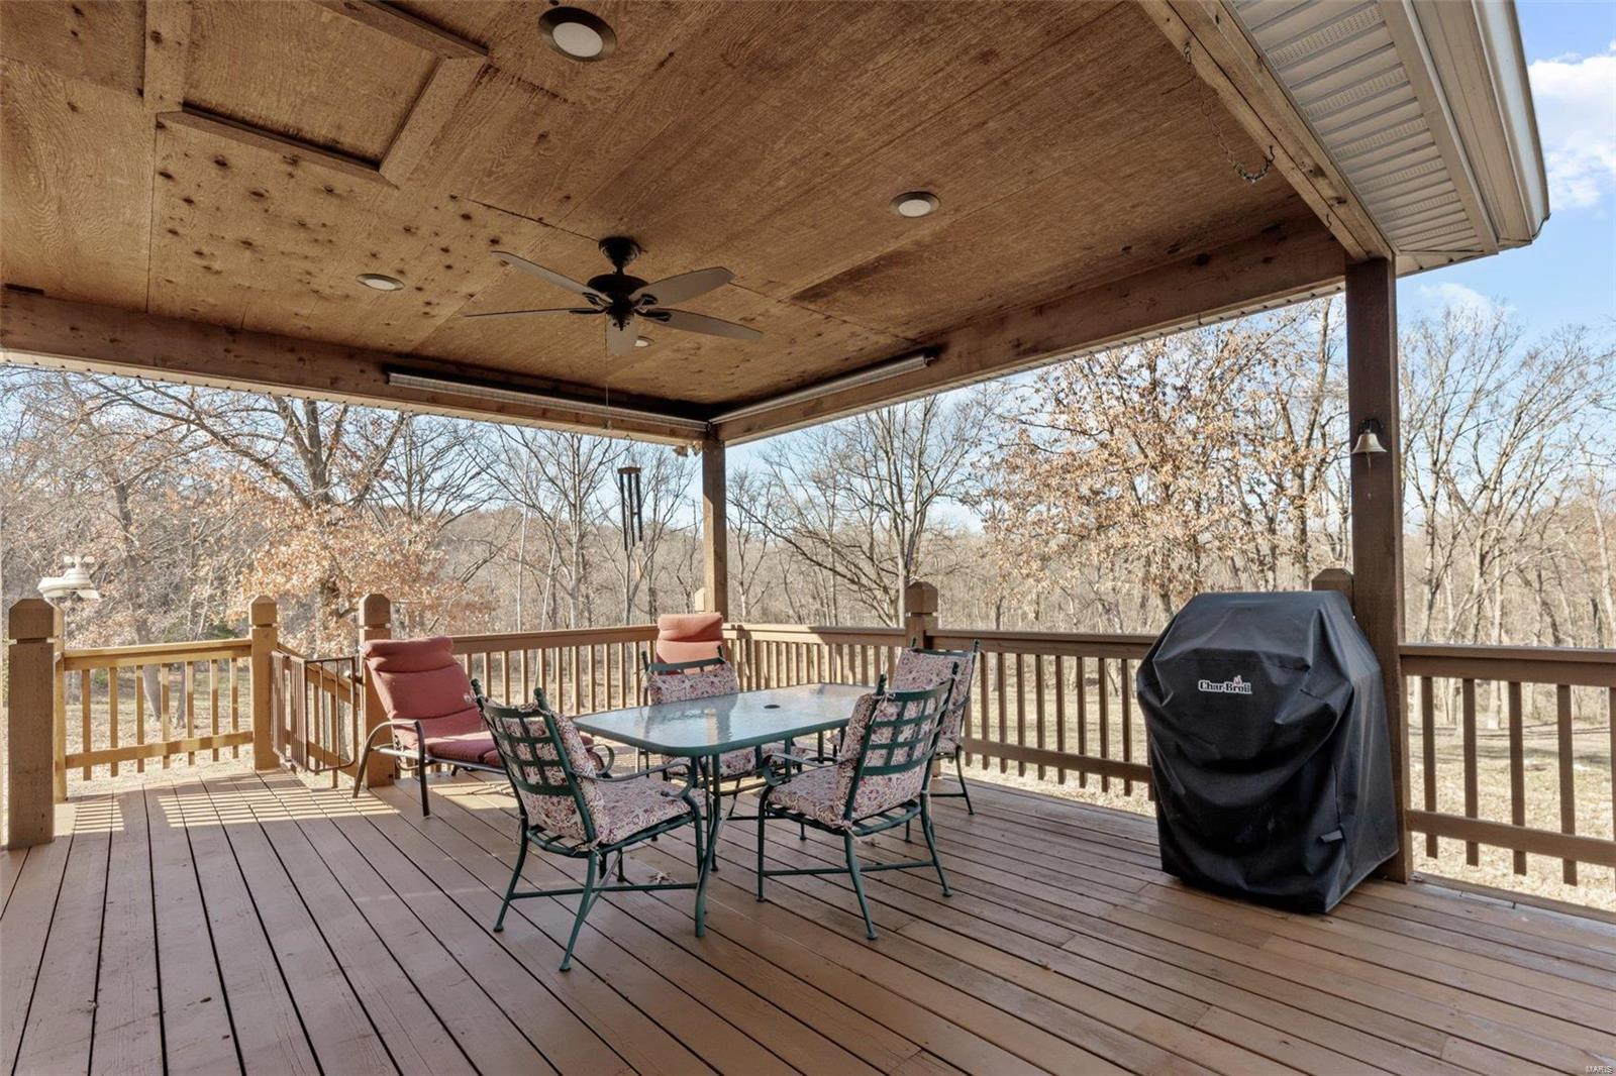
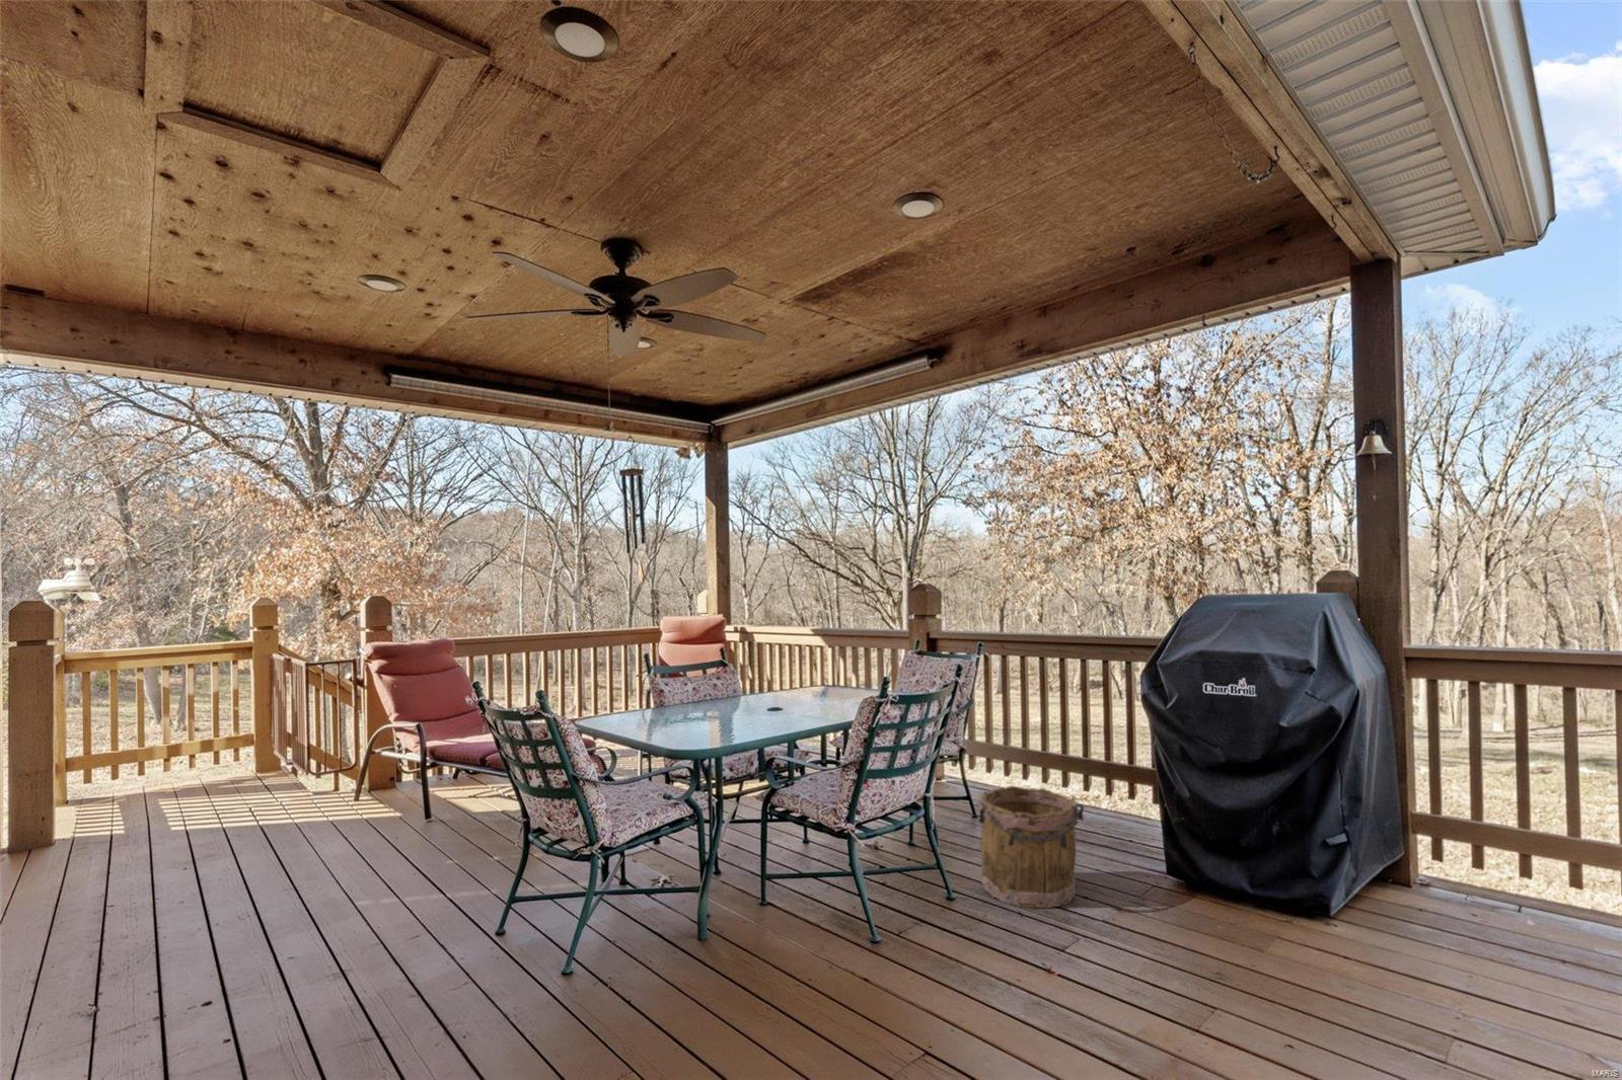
+ bucket [977,785,1085,909]
